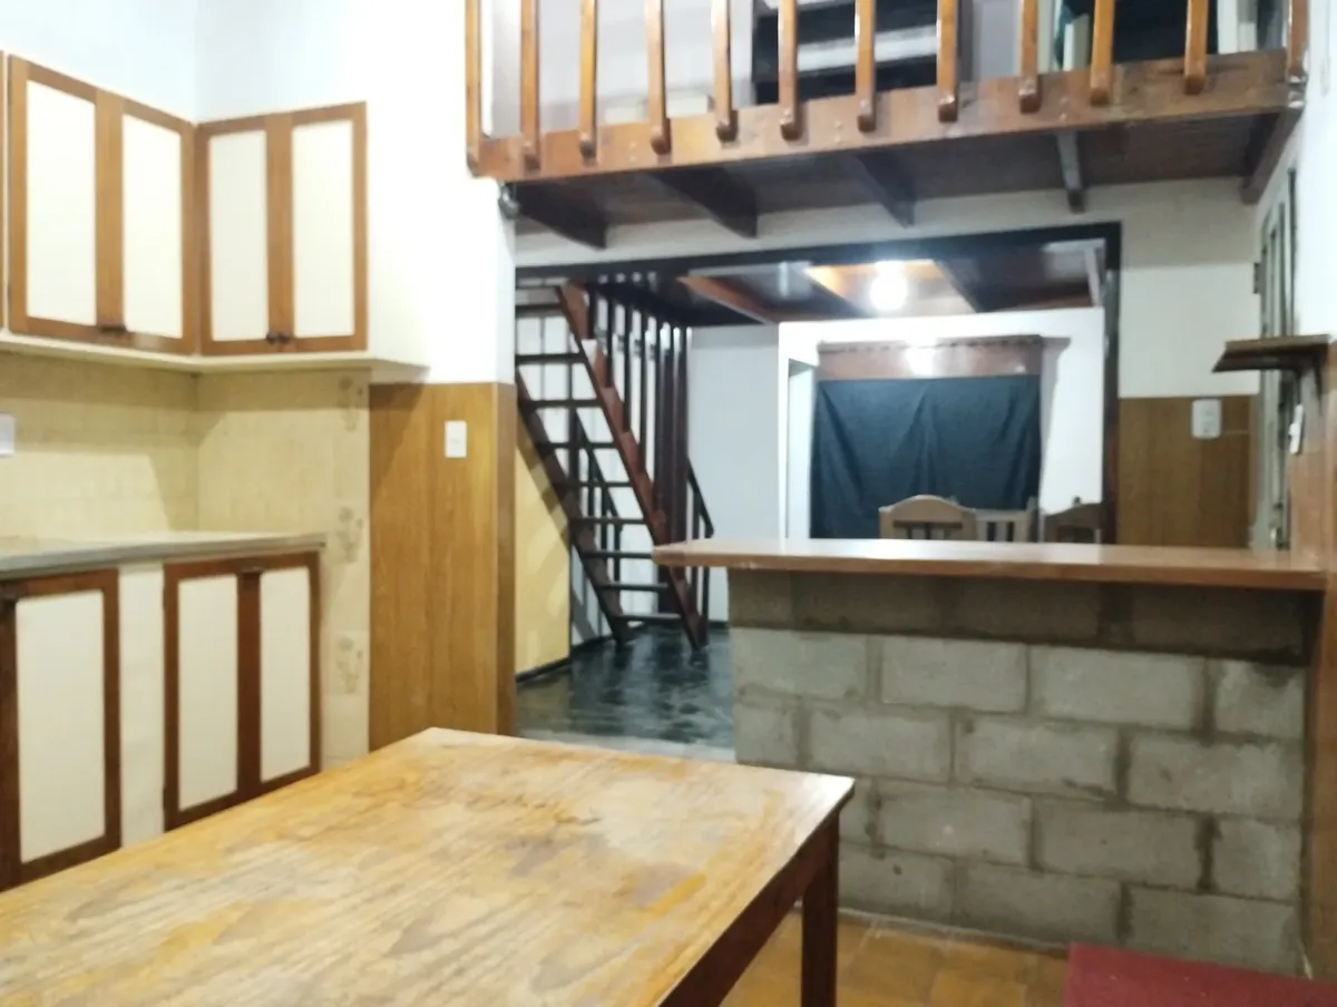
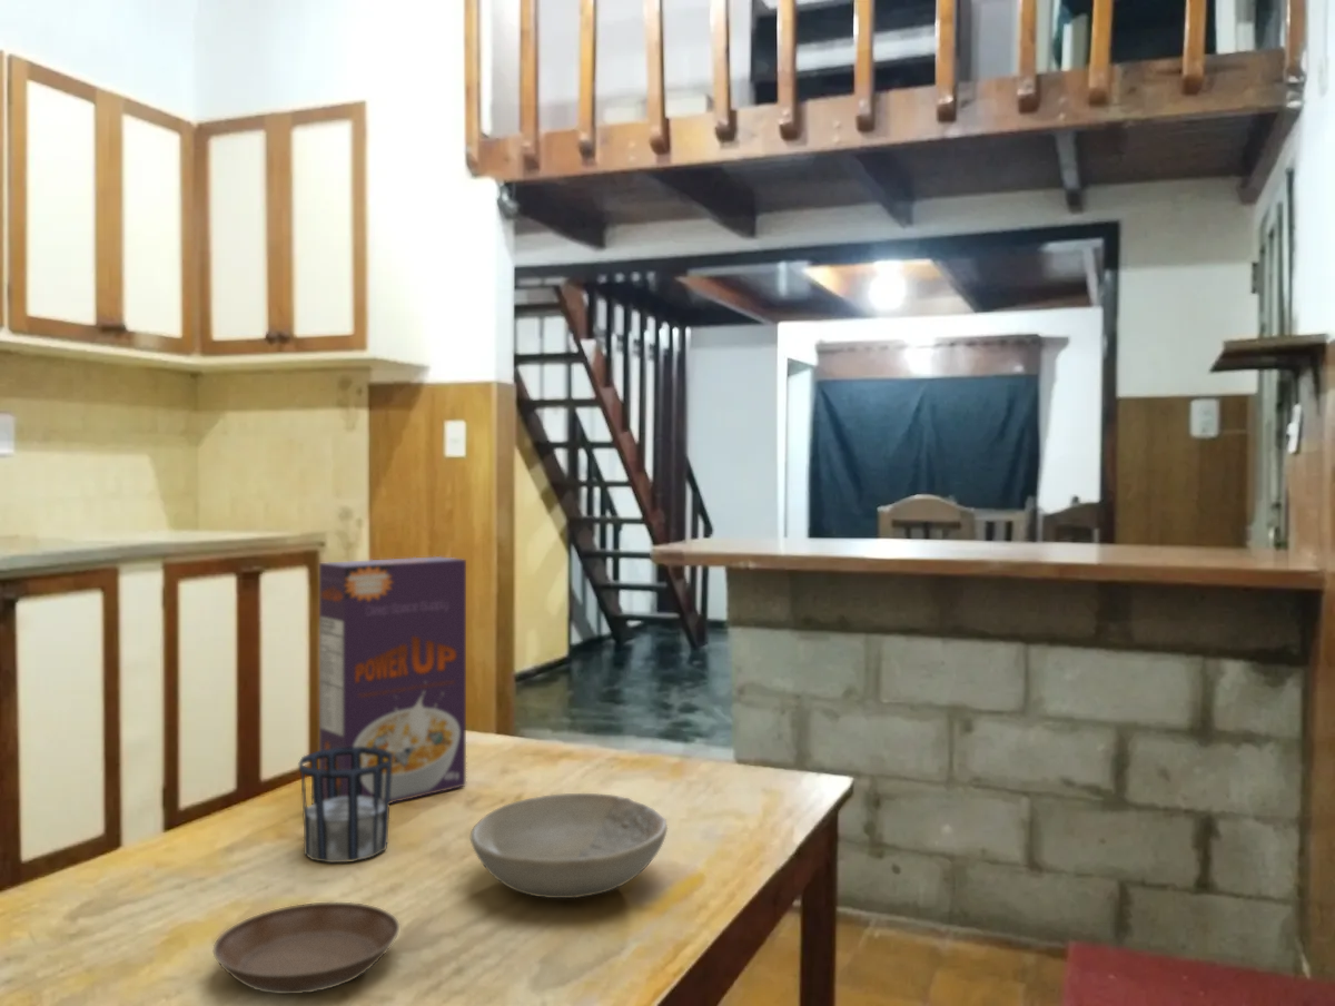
+ cup [298,747,393,864]
+ cereal box [318,555,467,805]
+ bowl [469,792,669,899]
+ saucer [212,901,400,995]
